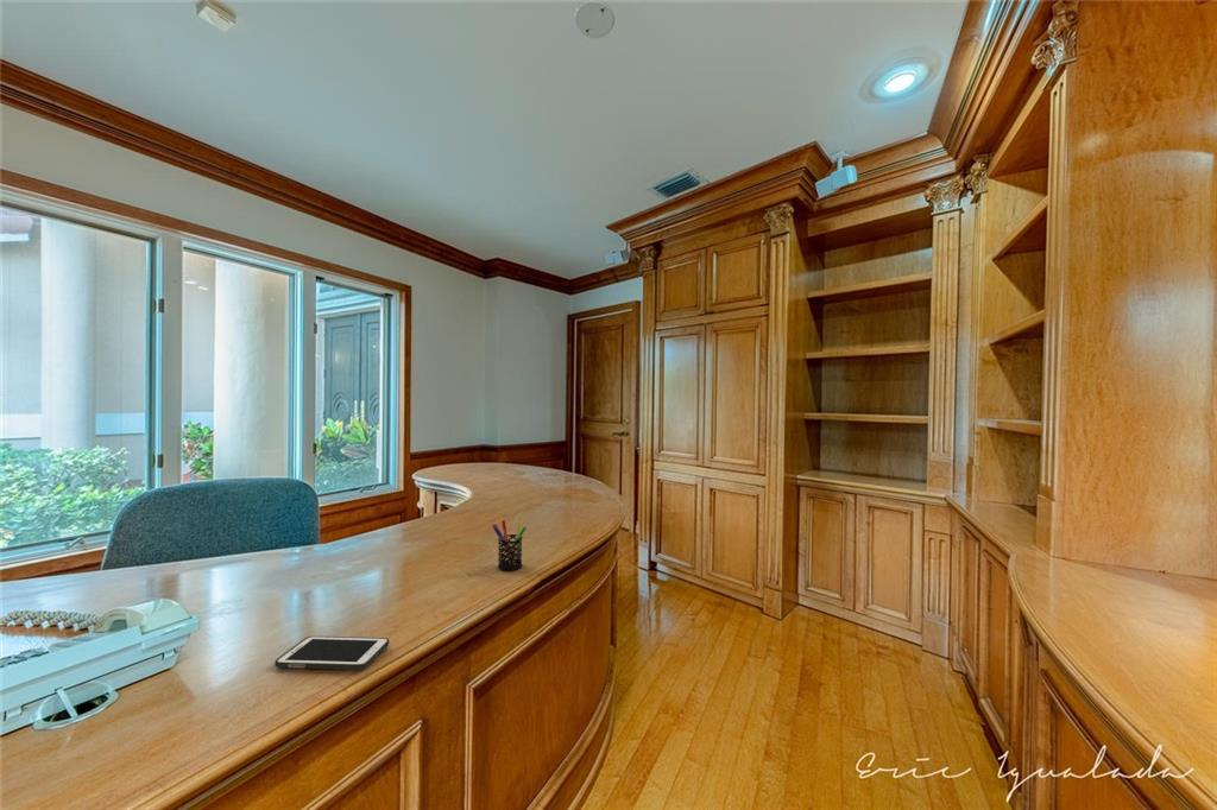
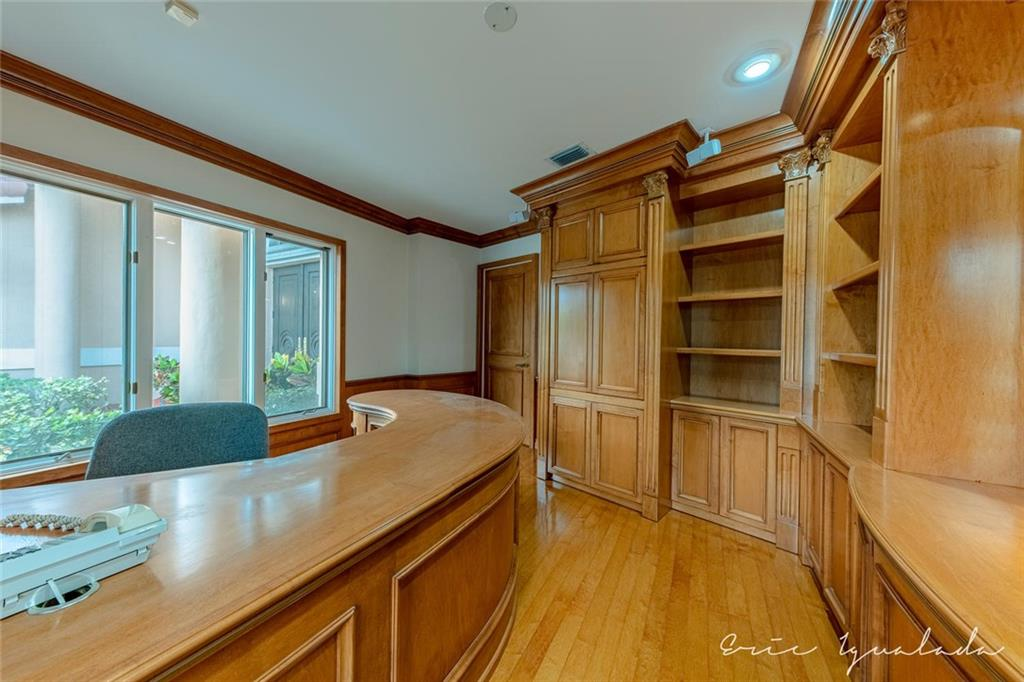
- pen holder [491,518,528,571]
- cell phone [273,635,390,671]
